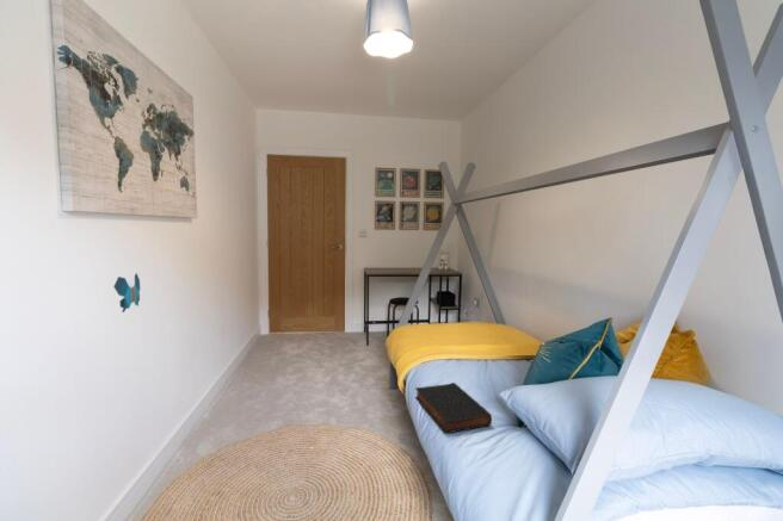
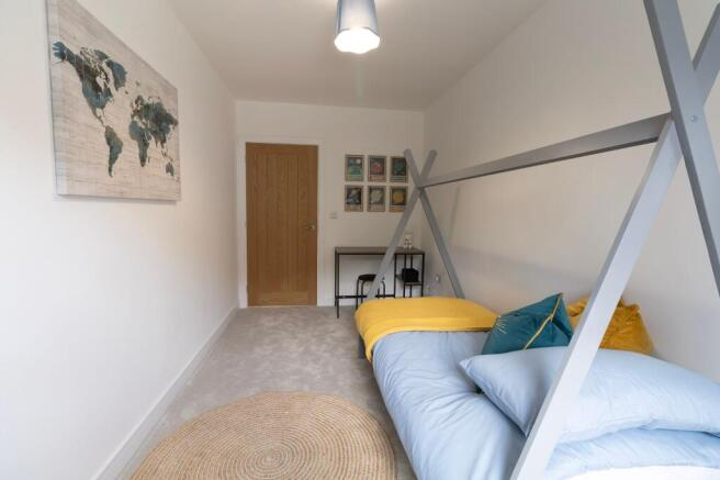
- book [414,382,493,435]
- decorative butterfly [112,272,141,314]
